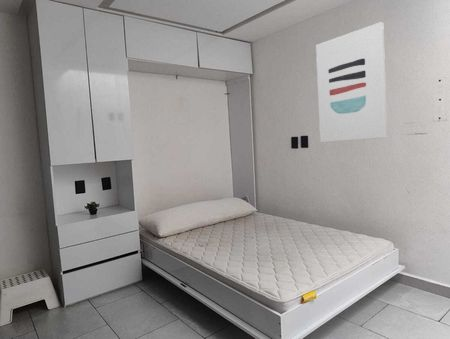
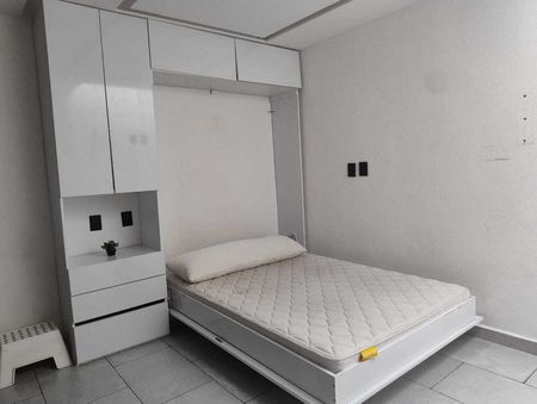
- wall art [315,21,388,143]
